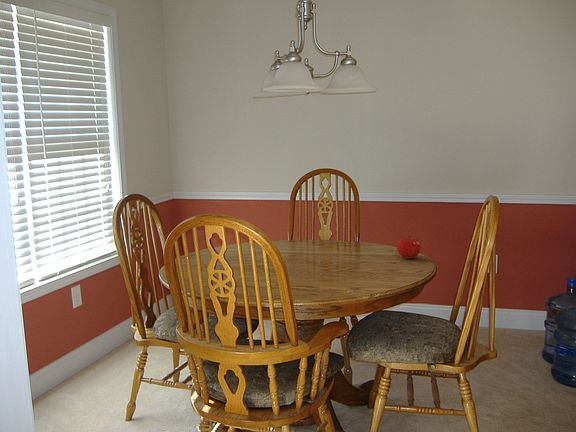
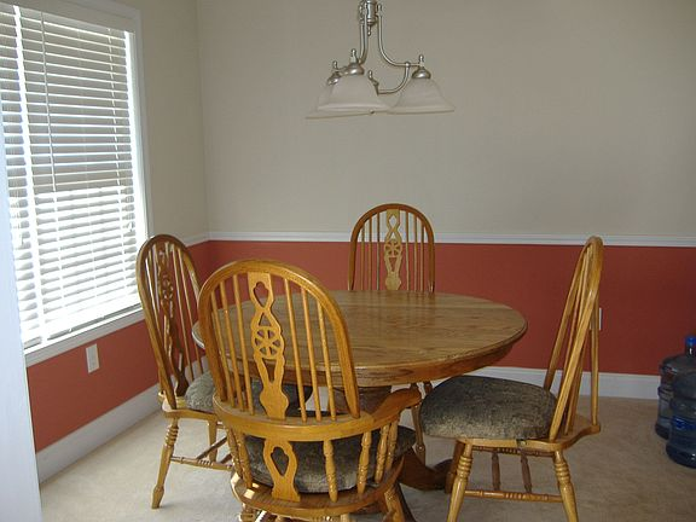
- fruit [396,234,422,260]
